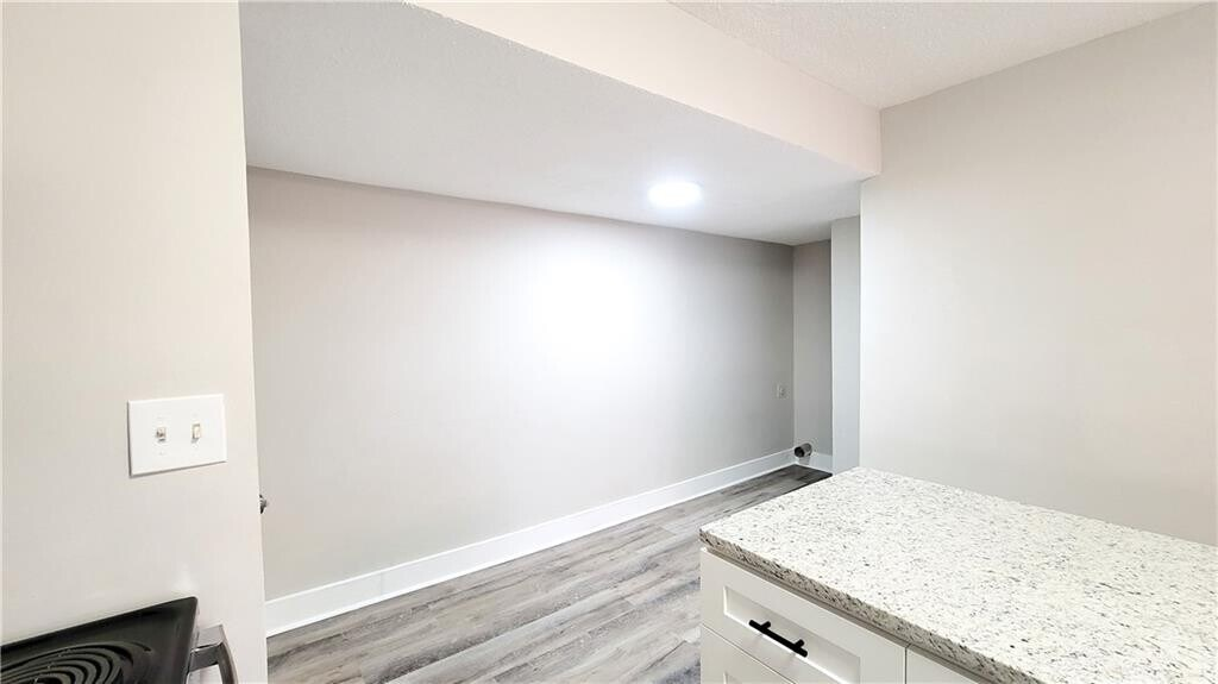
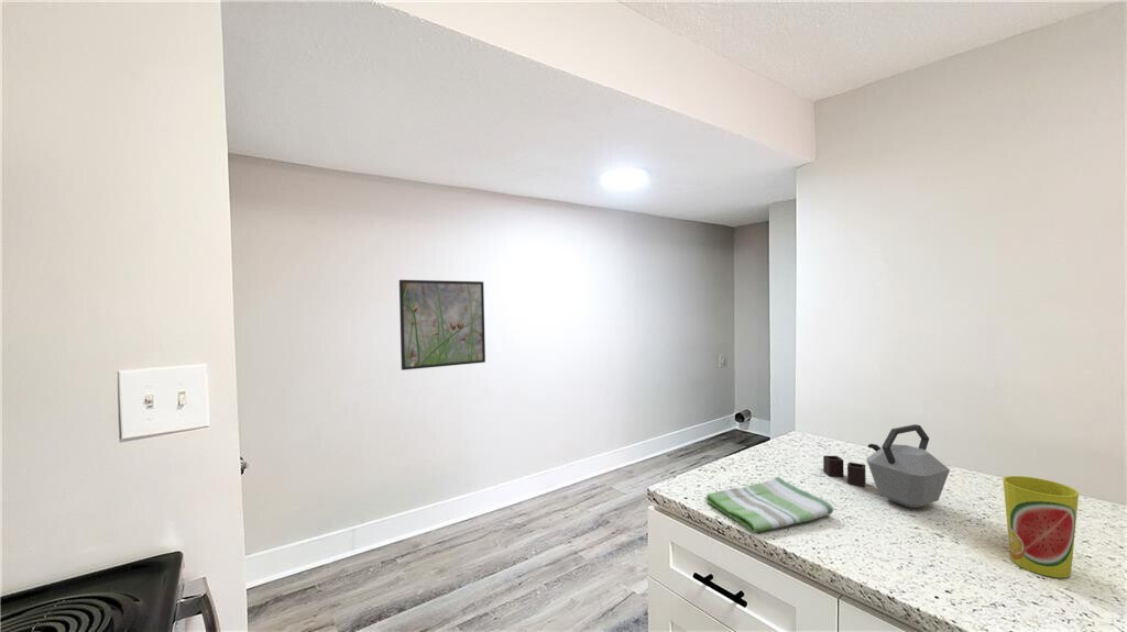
+ dish towel [704,476,834,533]
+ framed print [398,279,486,372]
+ kettle [822,423,951,509]
+ cup [1002,475,1080,578]
